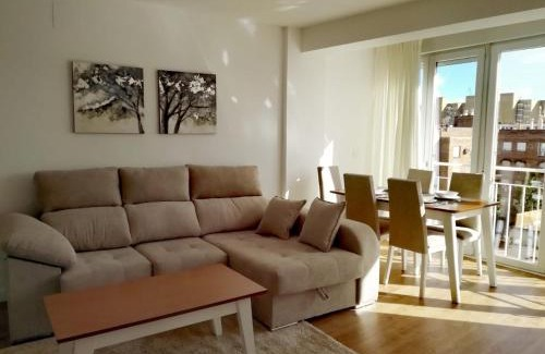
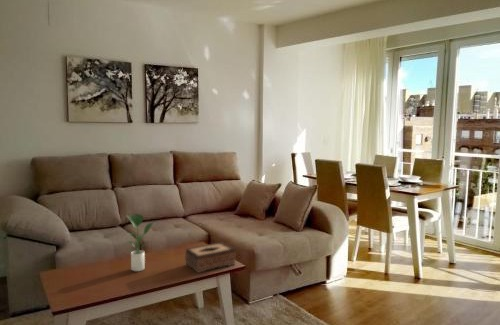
+ tissue box [184,241,237,274]
+ potted plant [125,213,154,272]
